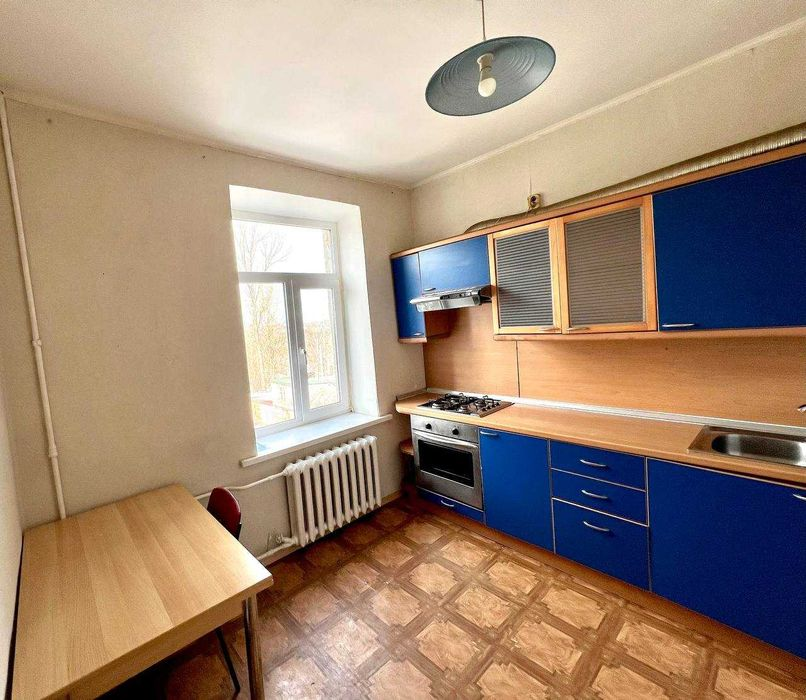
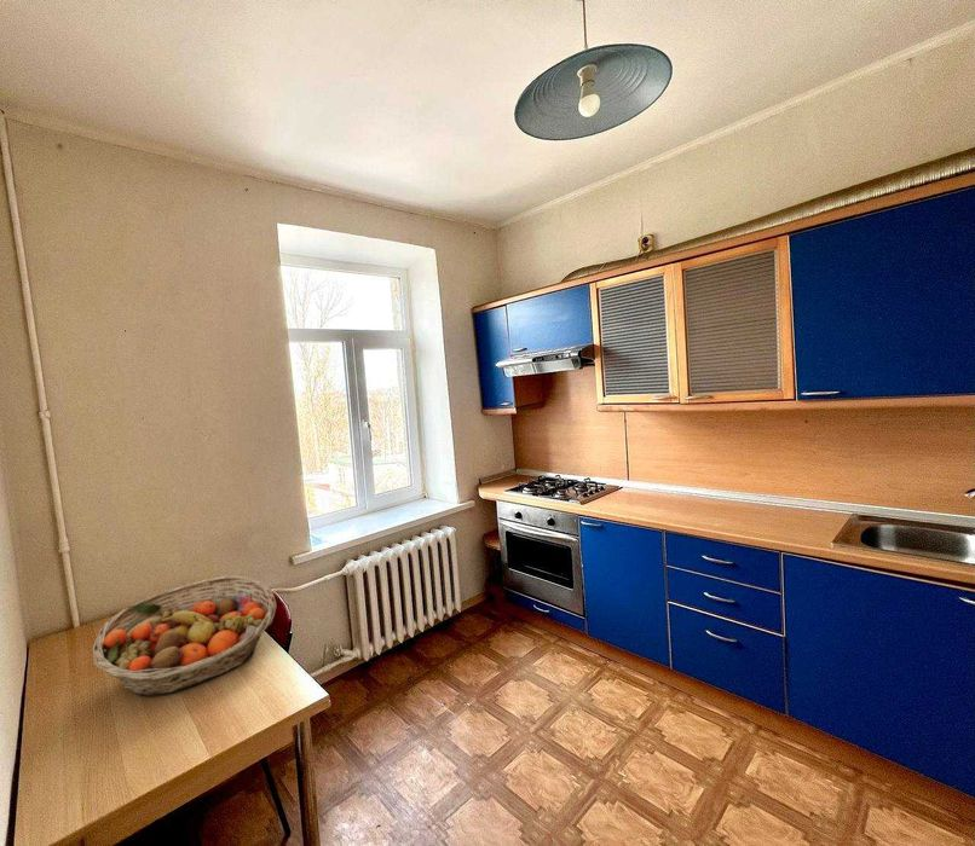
+ fruit basket [92,575,277,697]
